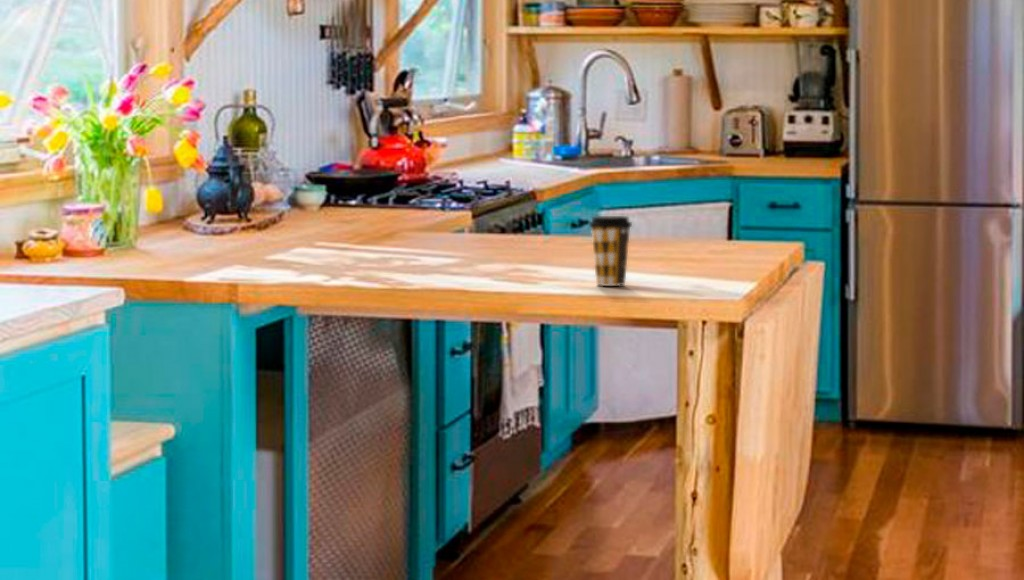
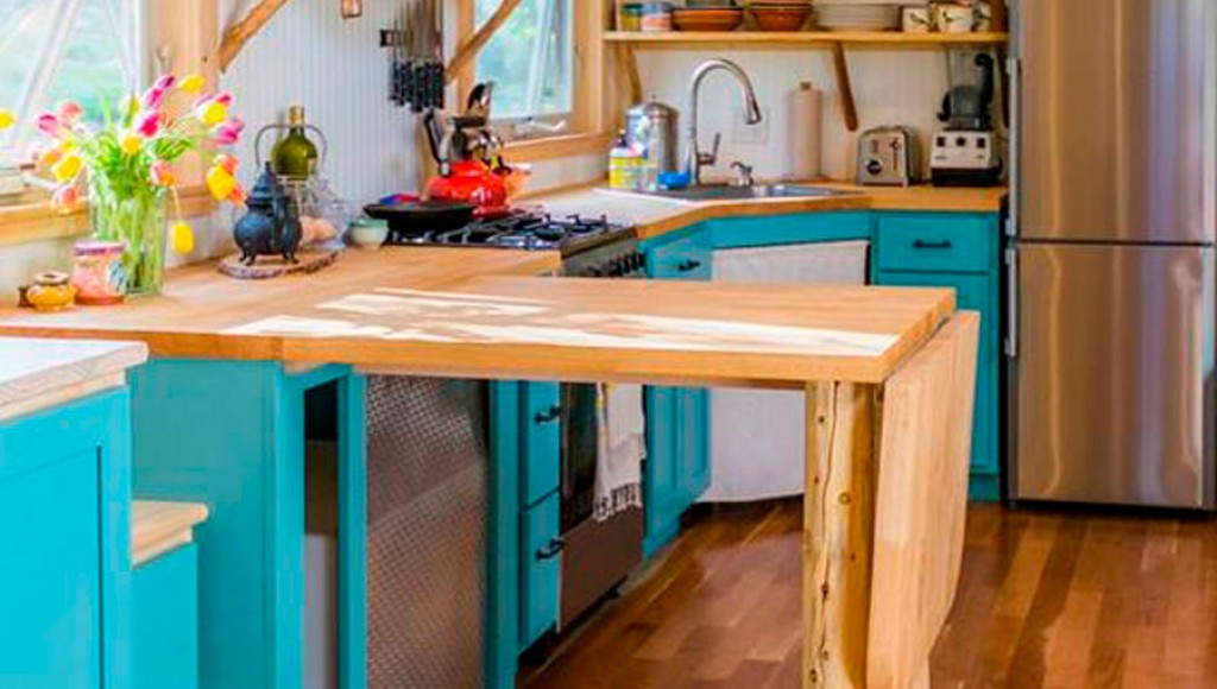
- coffee cup [588,215,633,287]
